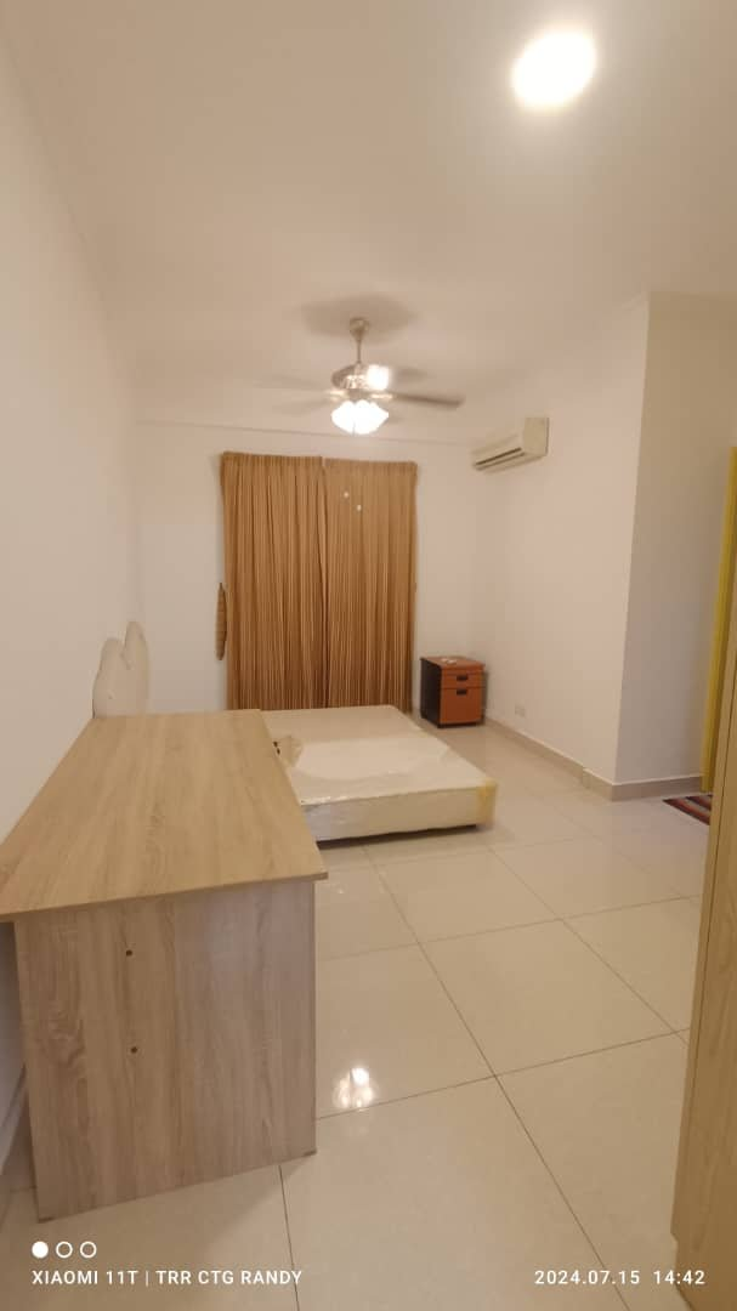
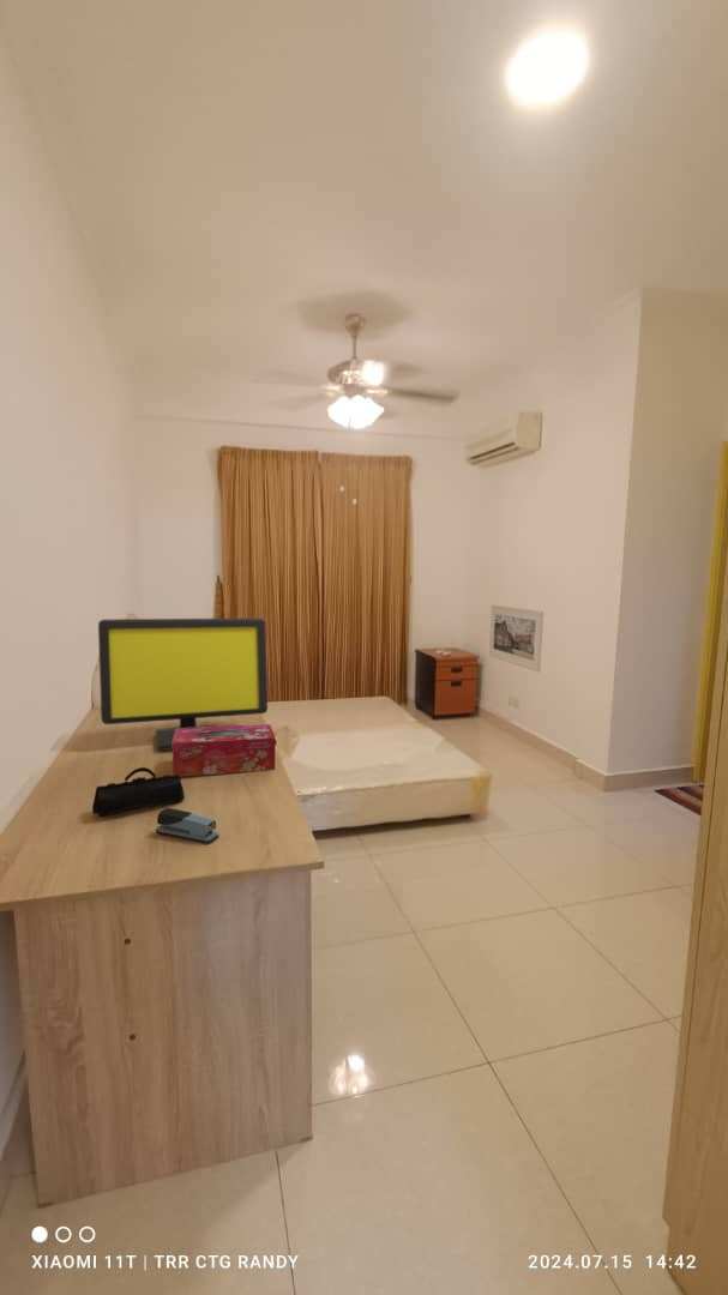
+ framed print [488,604,545,673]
+ pencil case [91,766,186,818]
+ tissue box [172,723,276,777]
+ computer monitor [97,616,269,752]
+ stapler [155,807,219,845]
